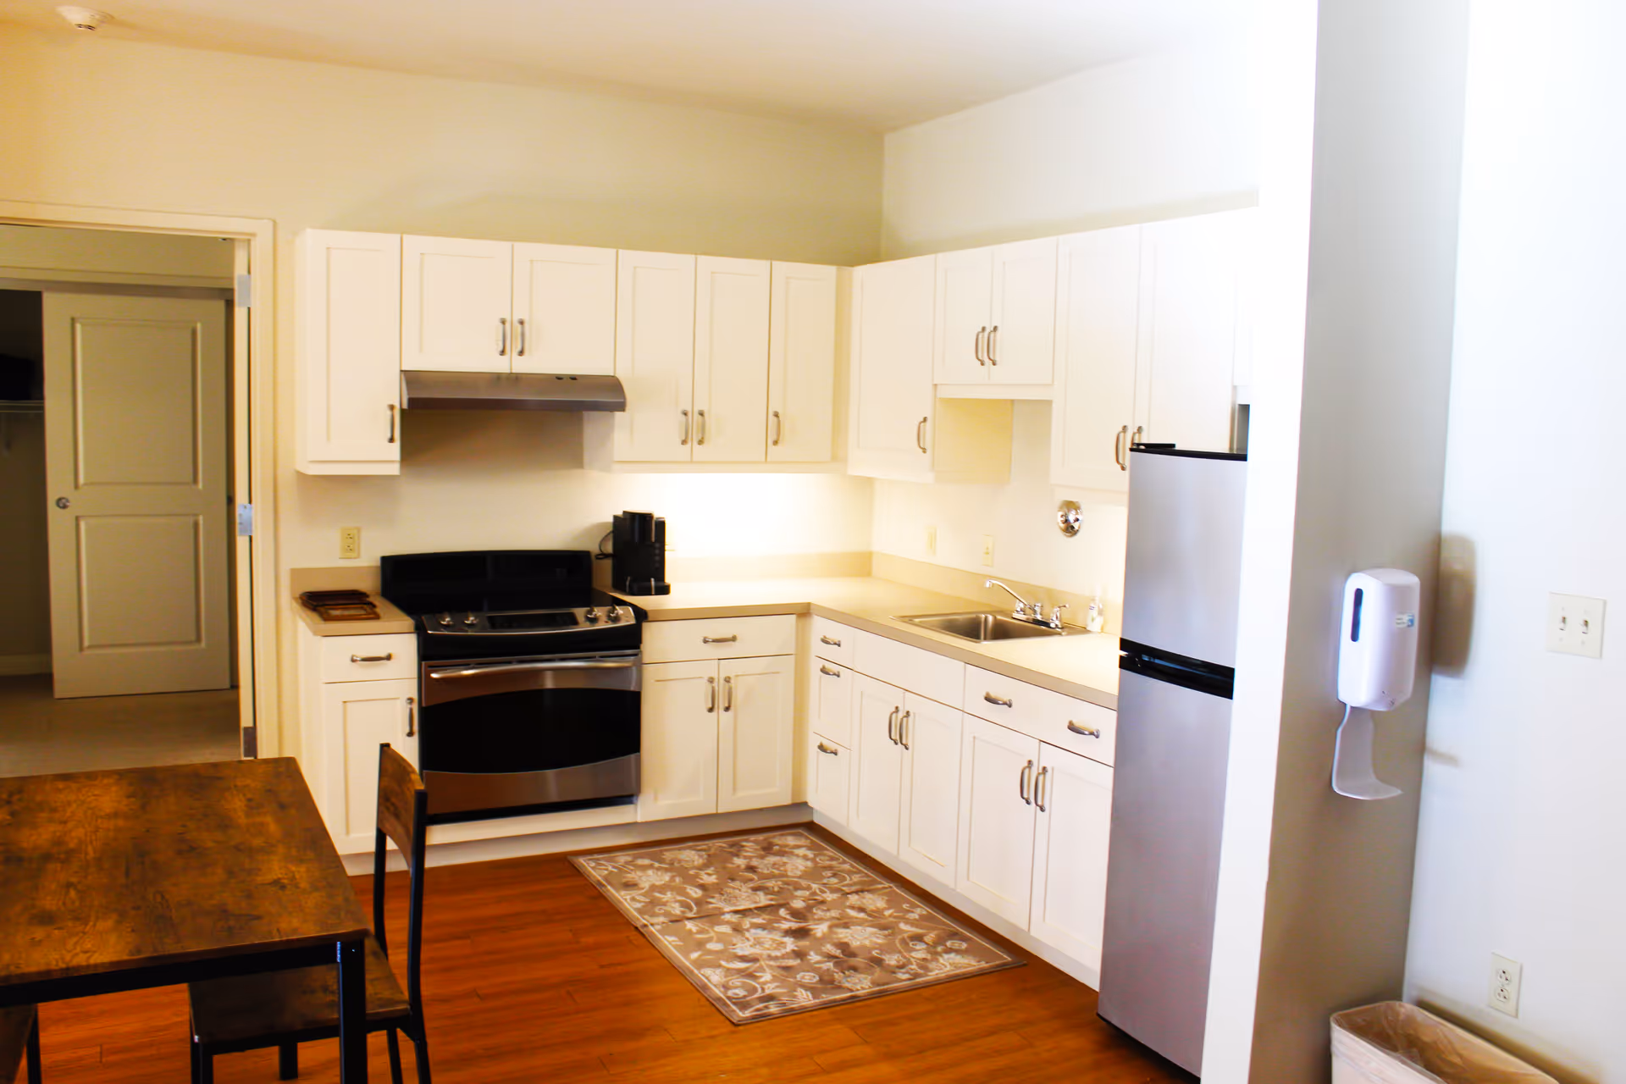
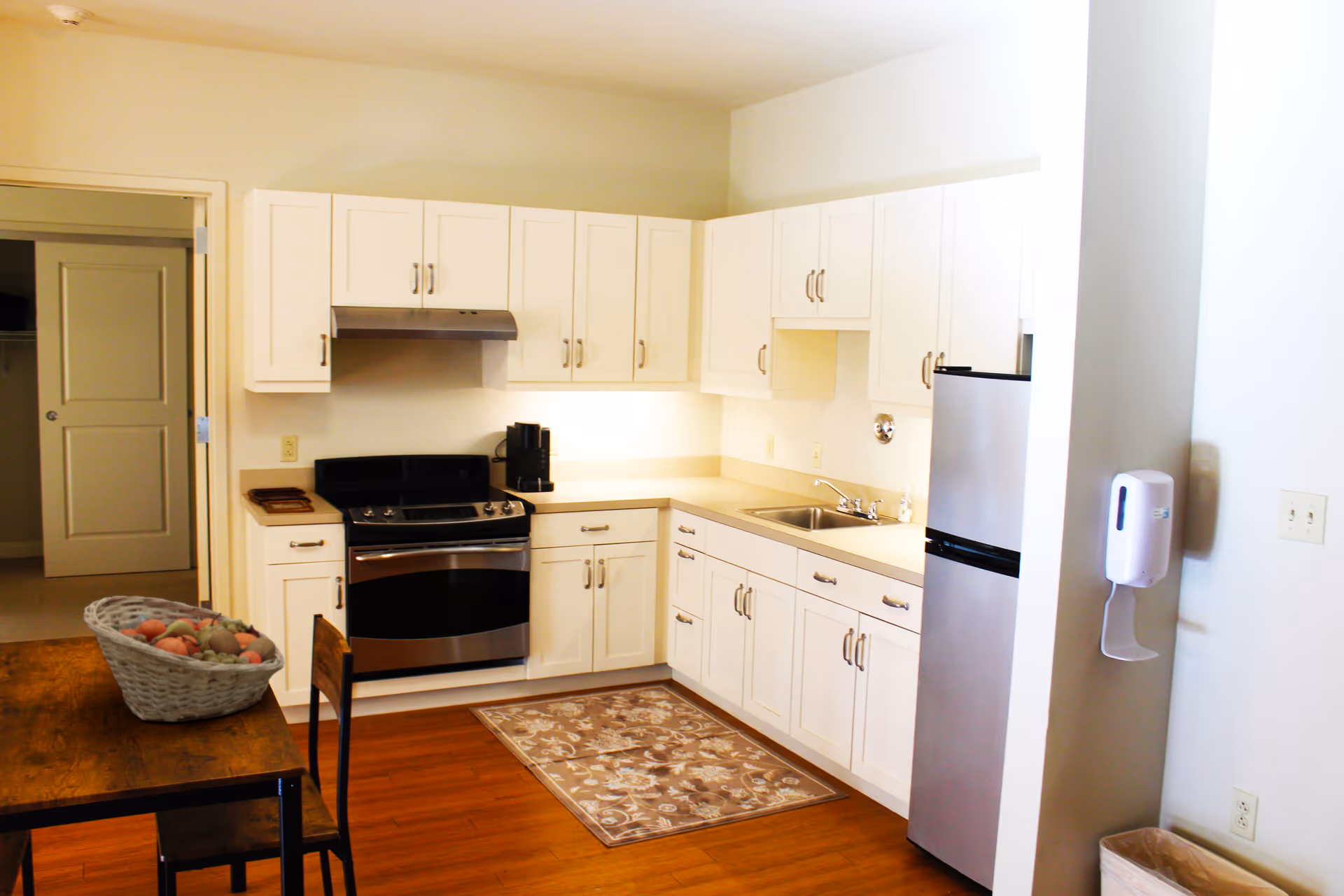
+ fruit basket [83,595,286,723]
